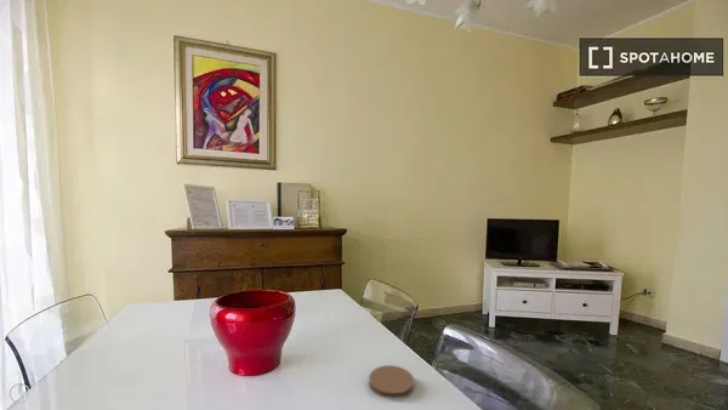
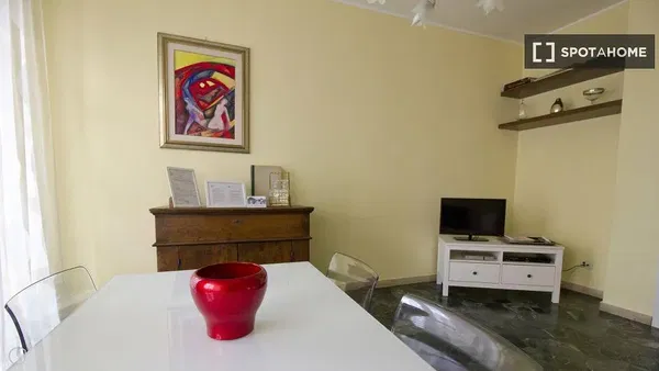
- coaster [368,364,415,398]
